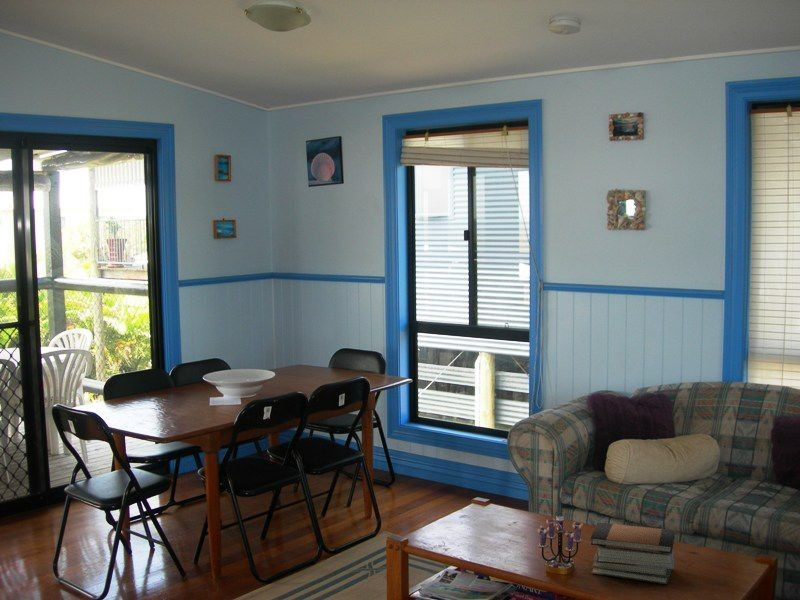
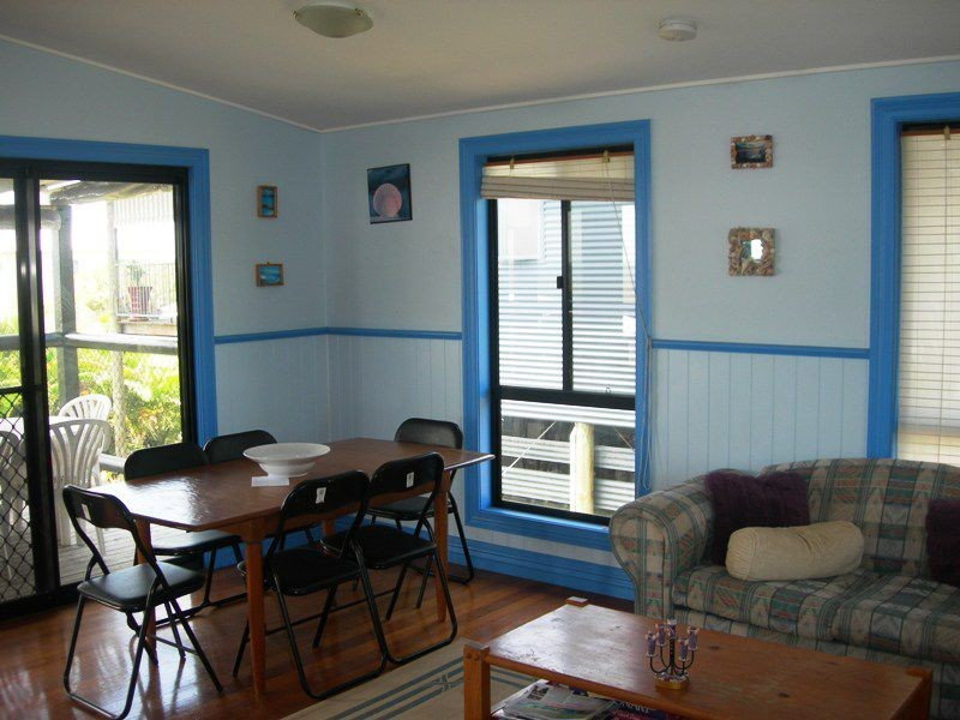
- book stack [590,522,675,585]
